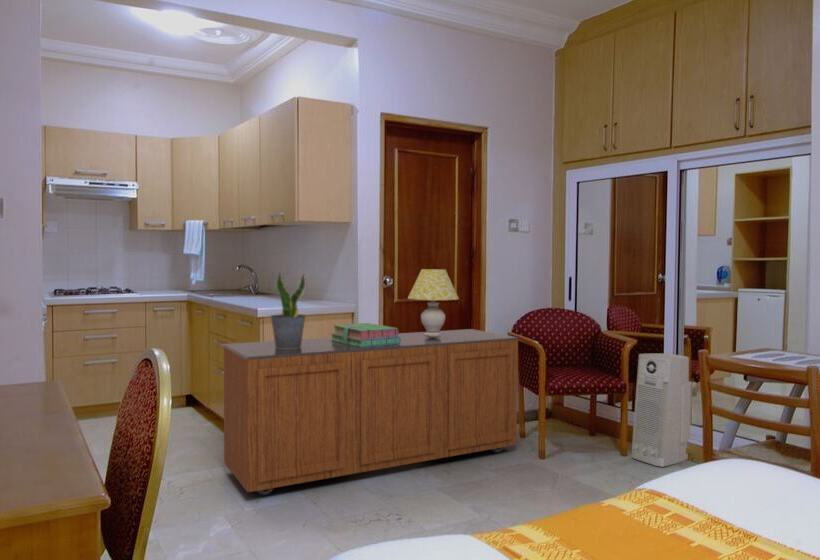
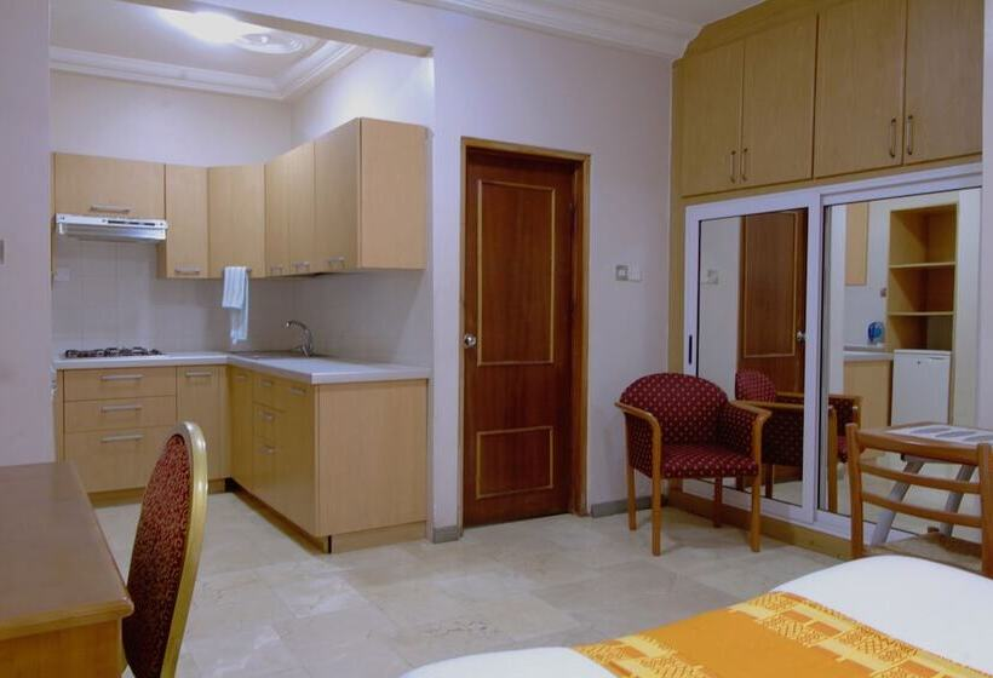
- sideboard [223,328,519,497]
- table lamp [407,268,460,338]
- potted plant [269,270,307,349]
- air purifier [630,352,693,468]
- stack of books [330,322,401,347]
